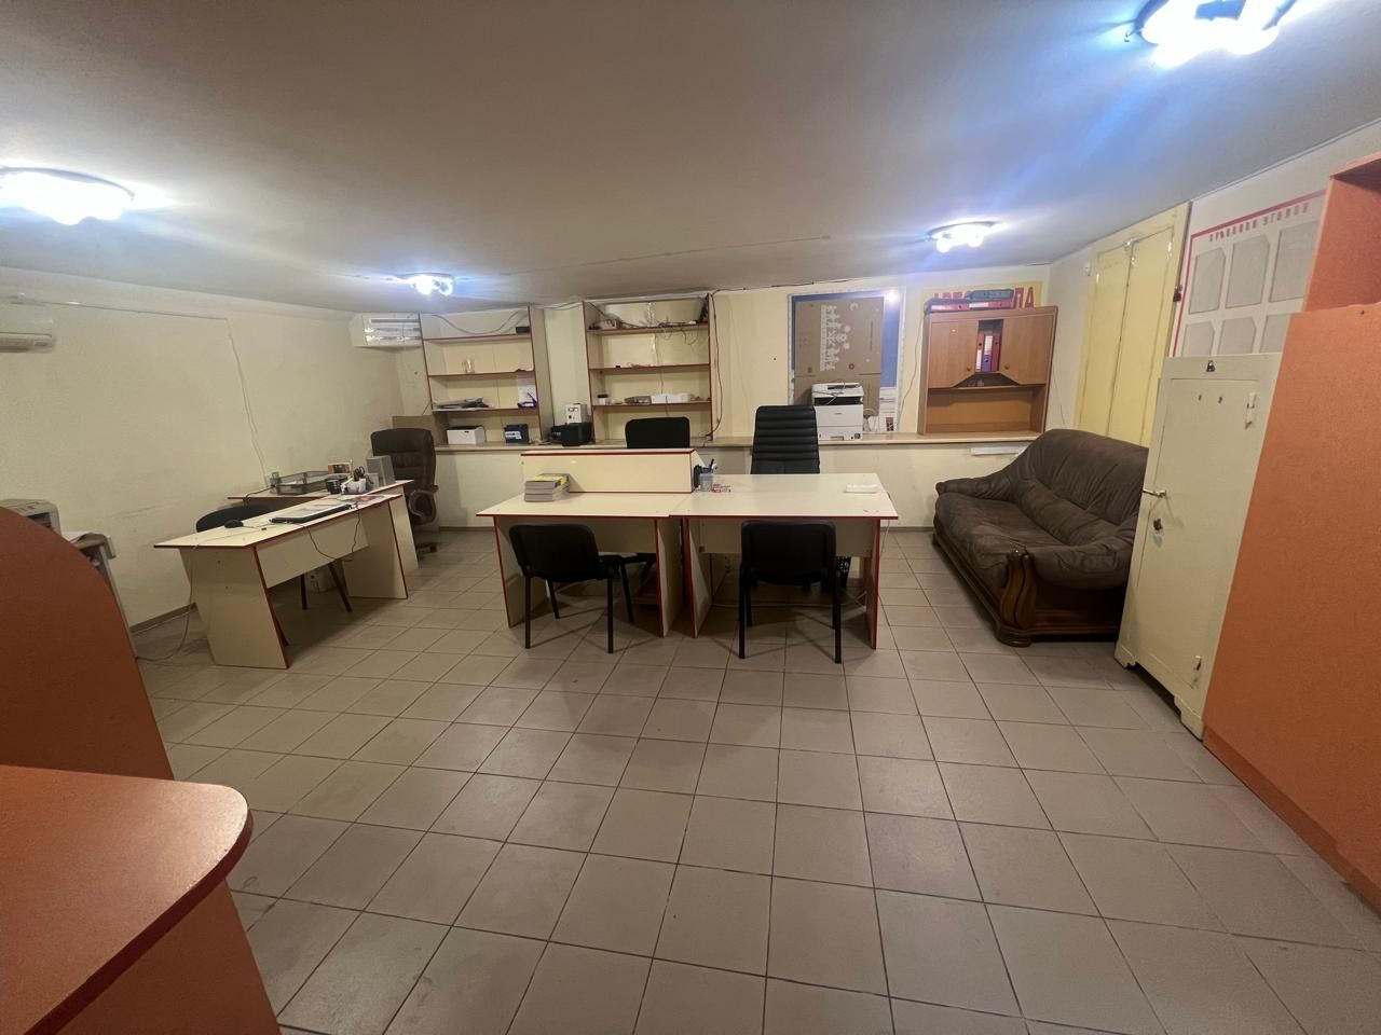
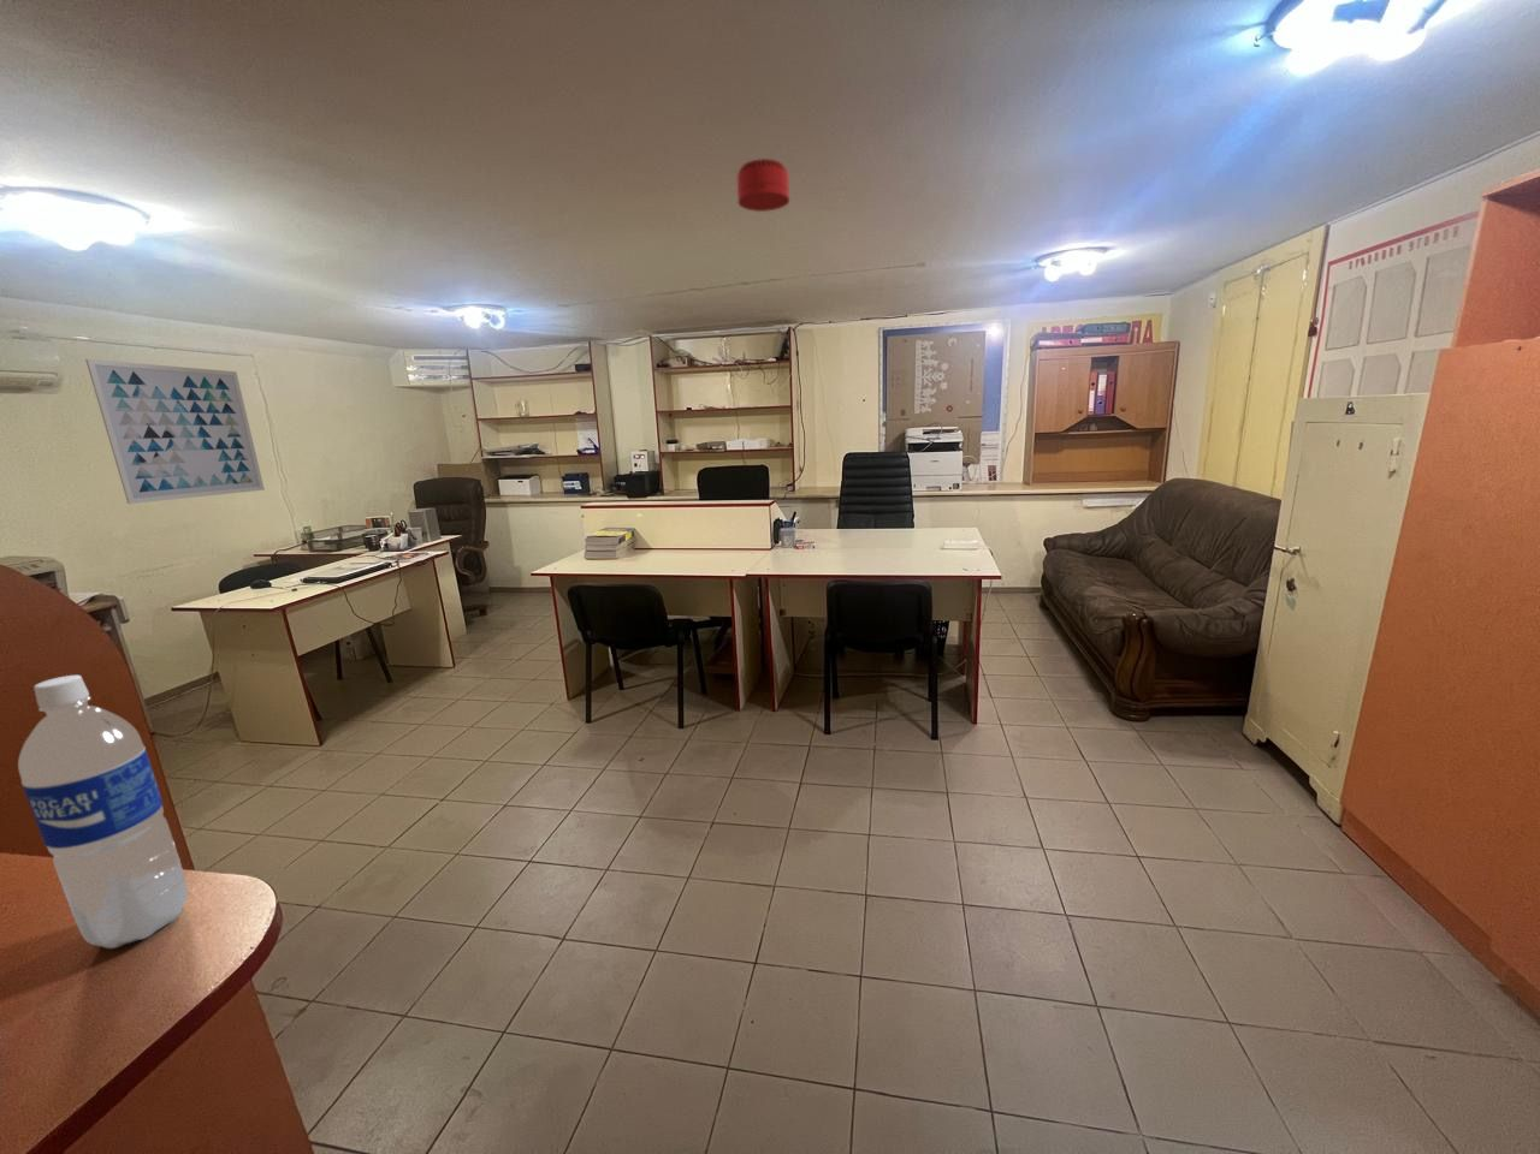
+ wall art [84,359,266,504]
+ smoke detector [736,158,791,213]
+ water bottle [17,674,189,949]
